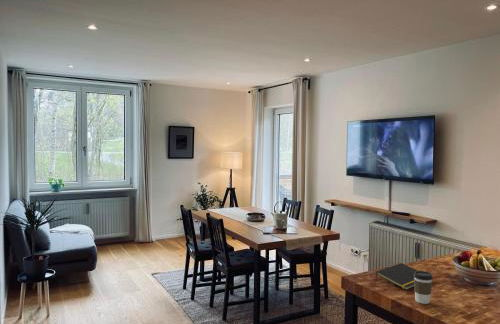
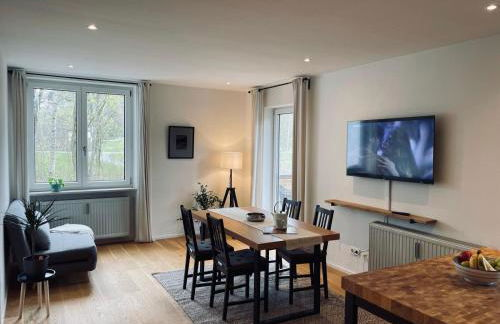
- notepad [374,262,418,291]
- coffee cup [413,270,434,305]
